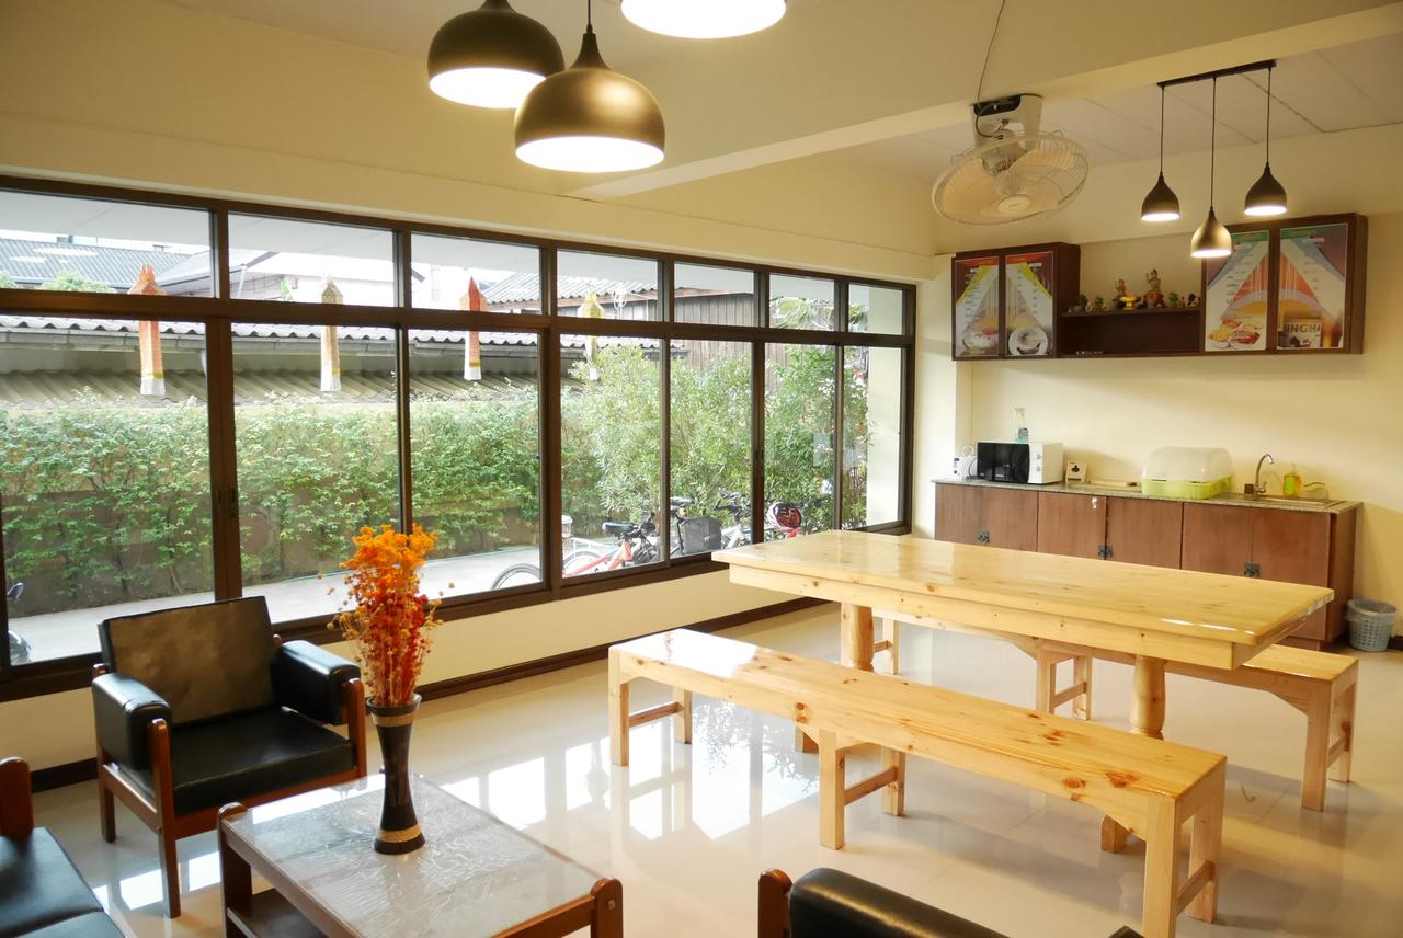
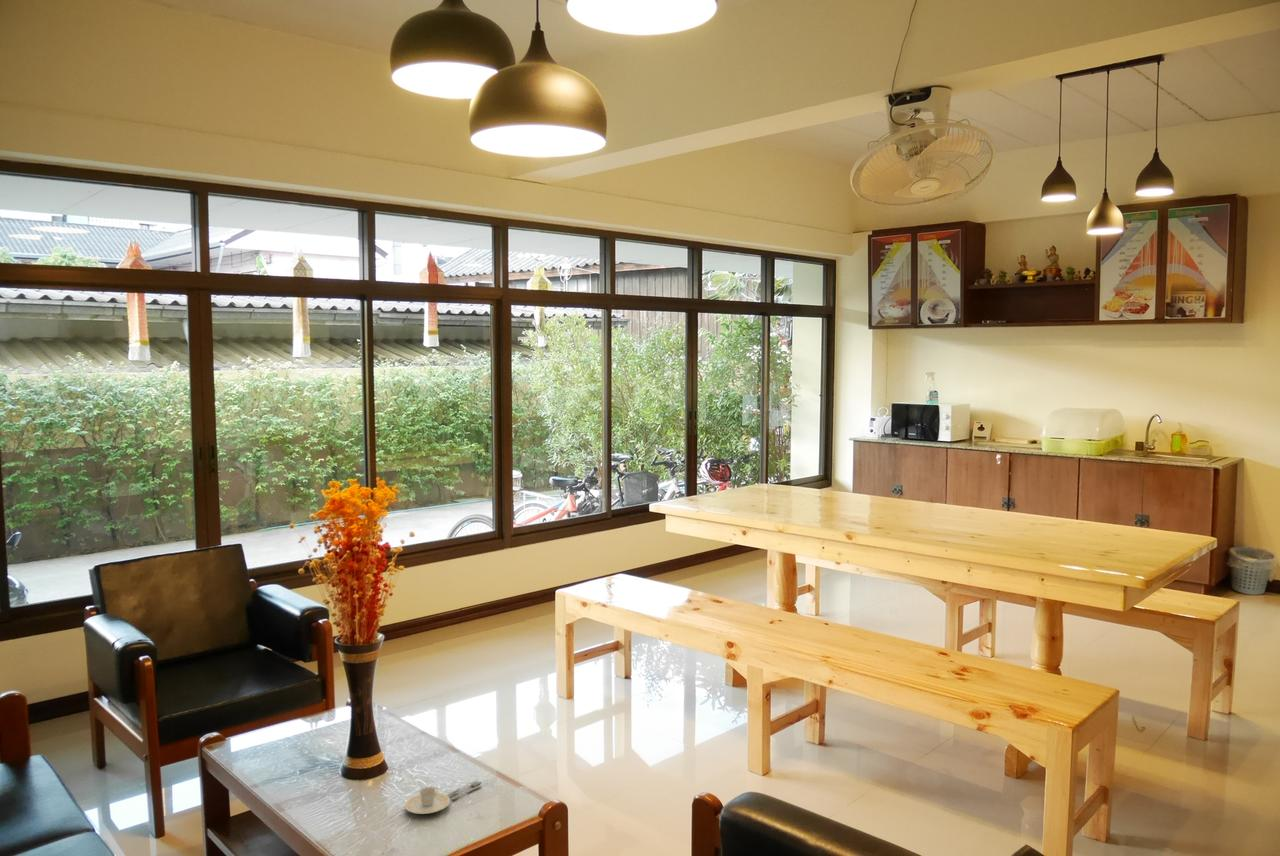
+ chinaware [404,778,483,815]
